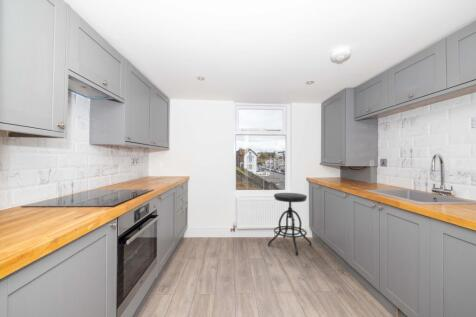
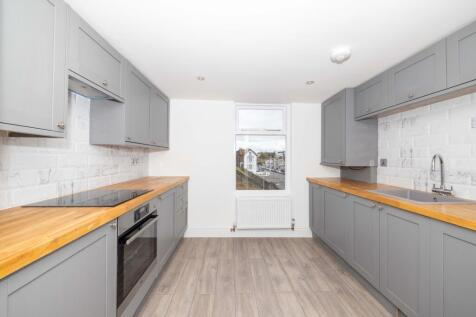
- stool [267,192,313,256]
